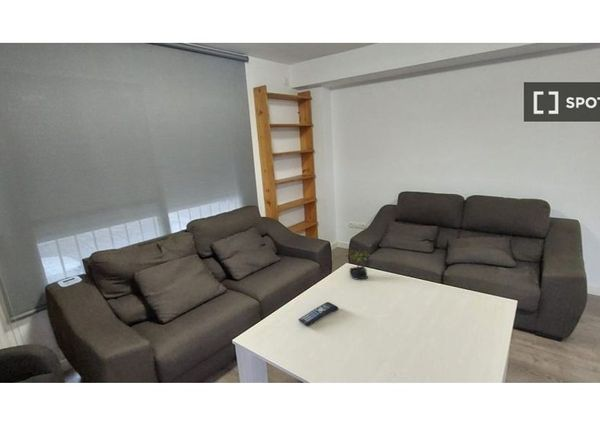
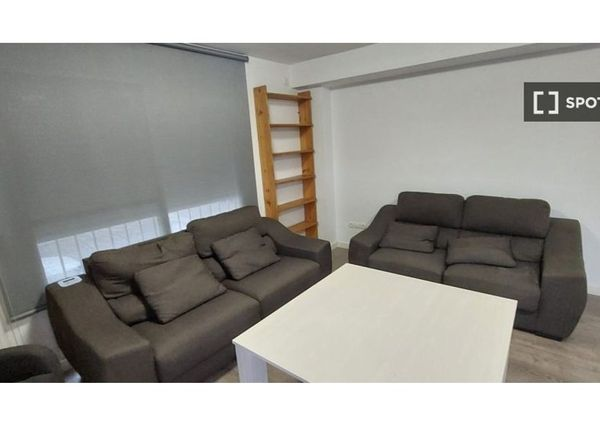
- succulent plant [345,249,372,280]
- remote control [298,301,339,327]
